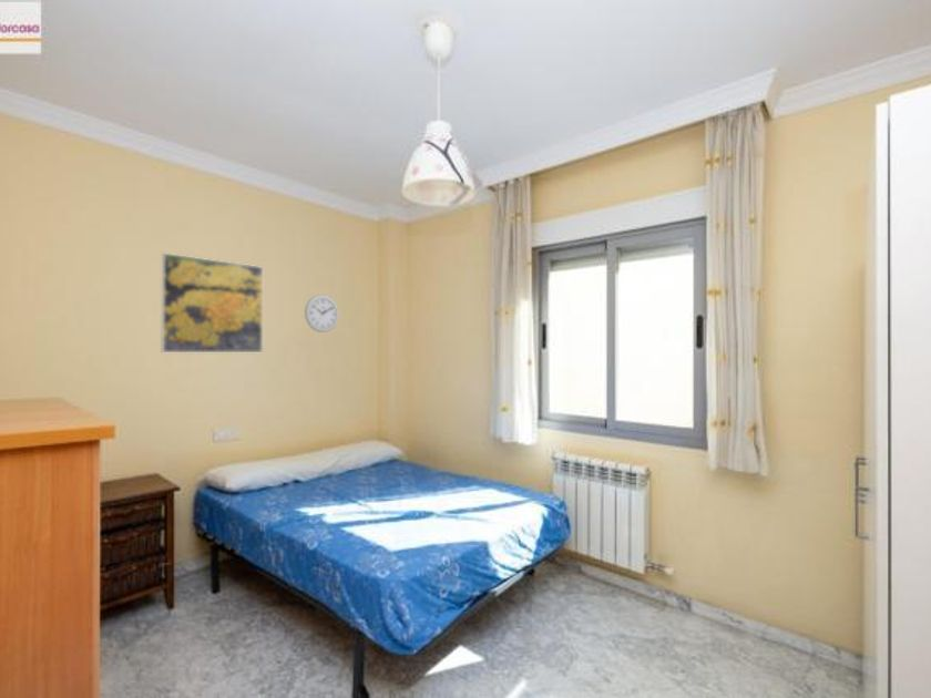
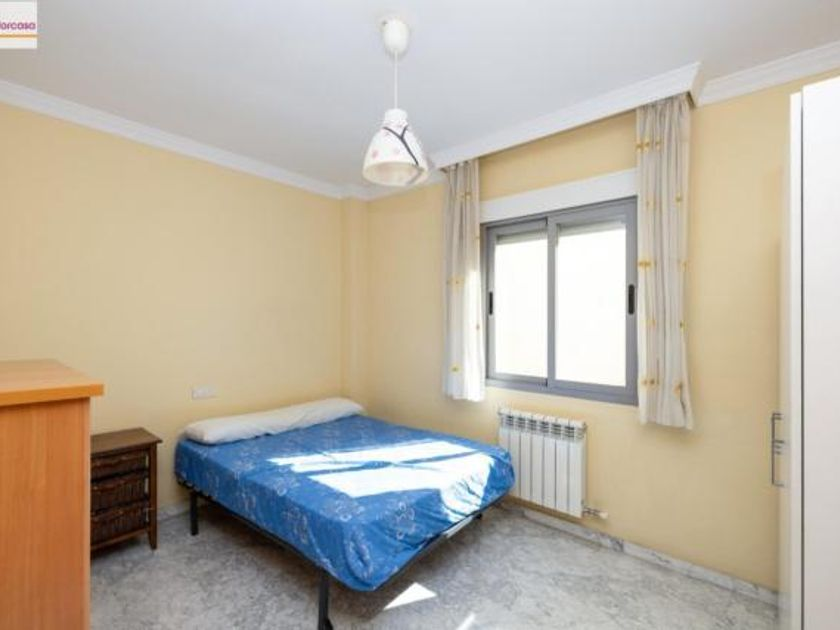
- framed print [161,252,264,353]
- wall clock [304,294,340,333]
